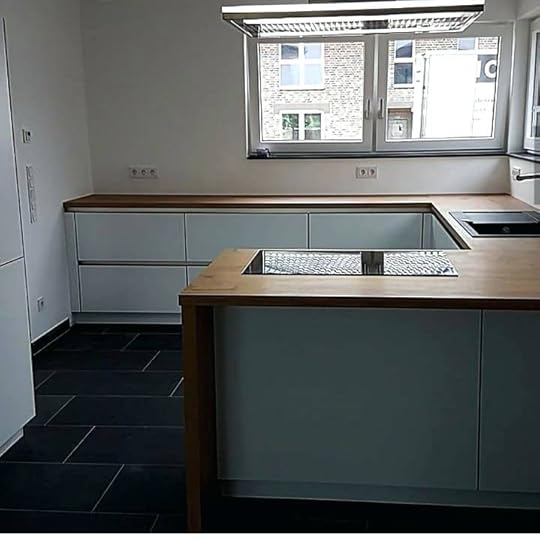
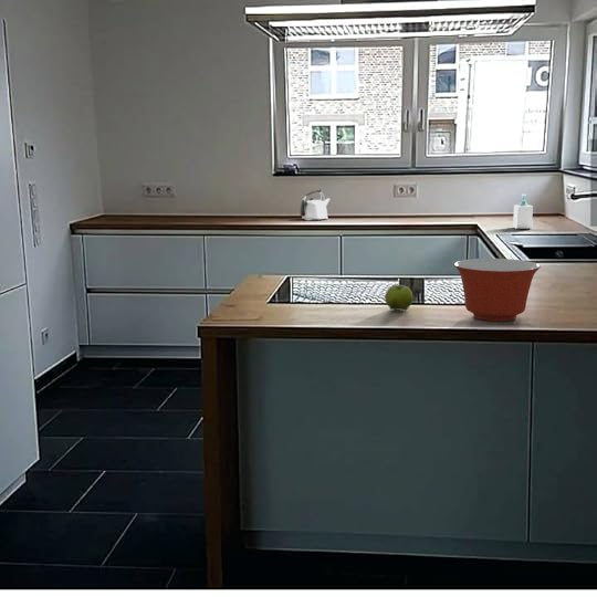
+ mixing bowl [453,258,542,322]
+ soap bottle [512,193,534,230]
+ kettle [300,188,331,221]
+ fruit [384,284,413,312]
